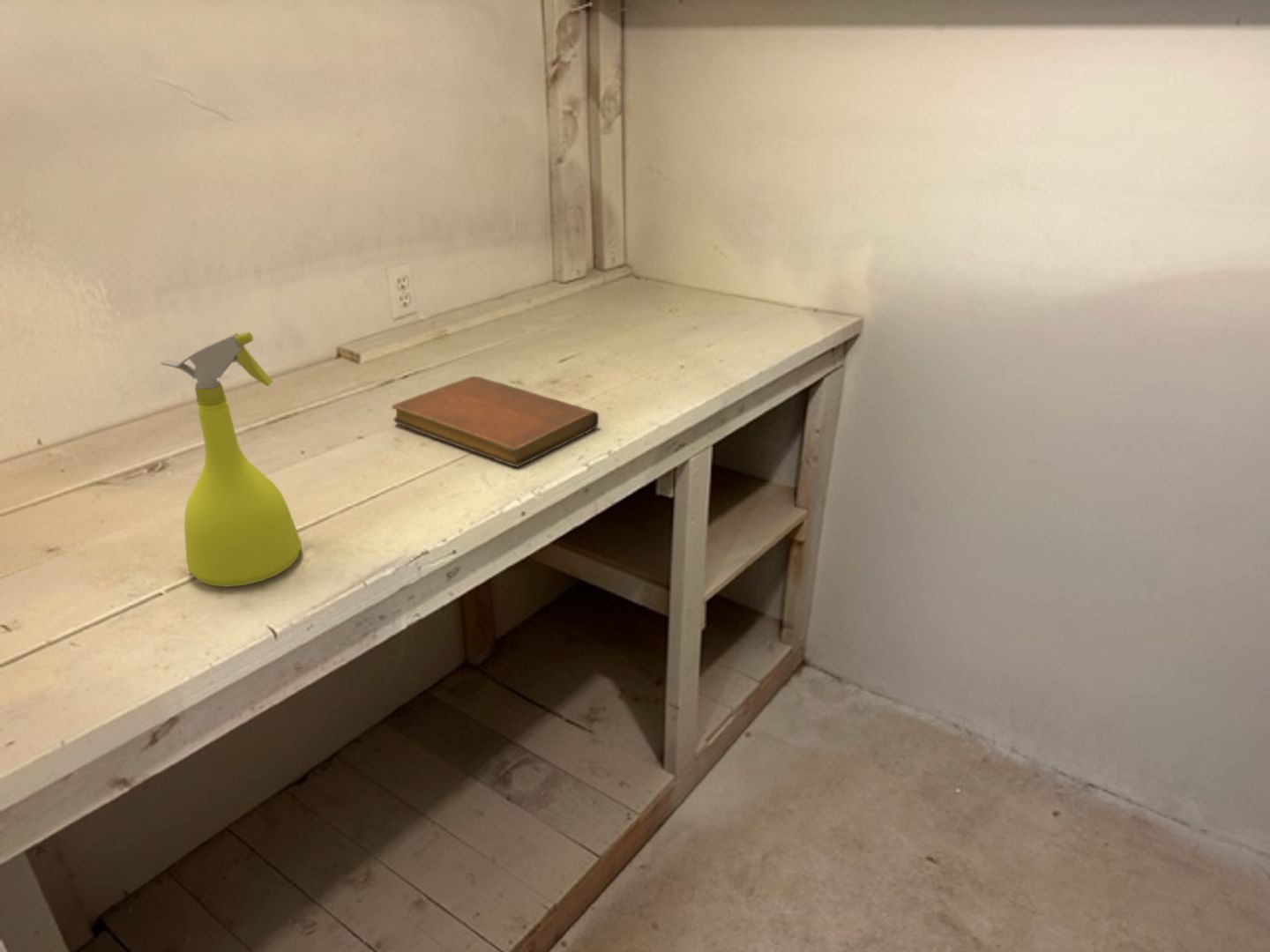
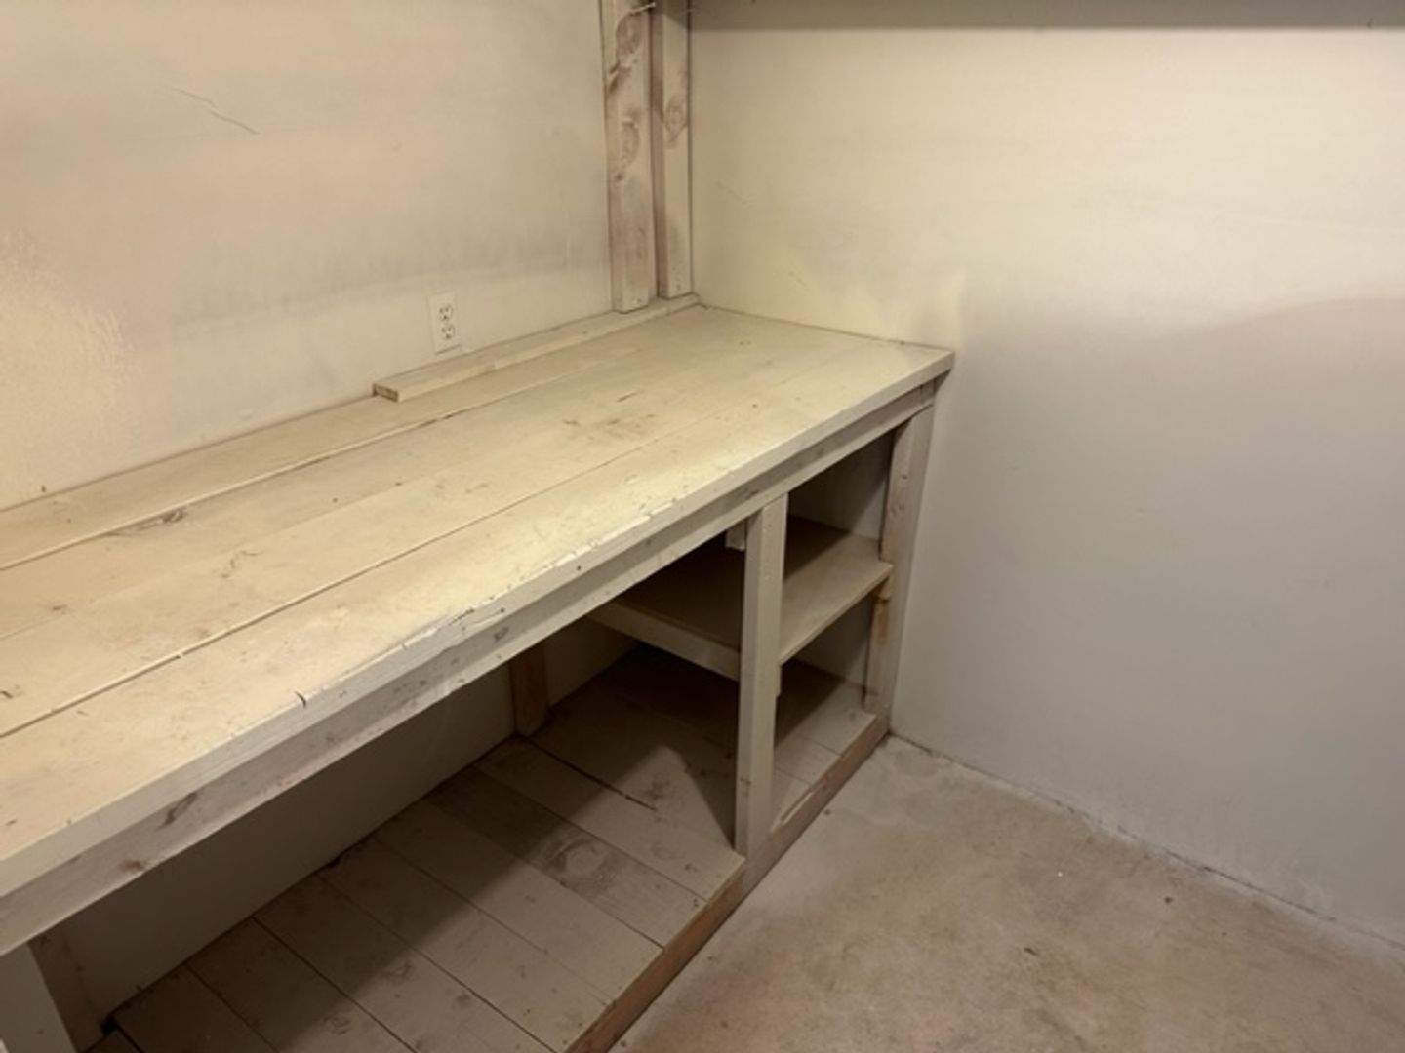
- notebook [391,376,600,468]
- spray bottle [160,331,303,588]
